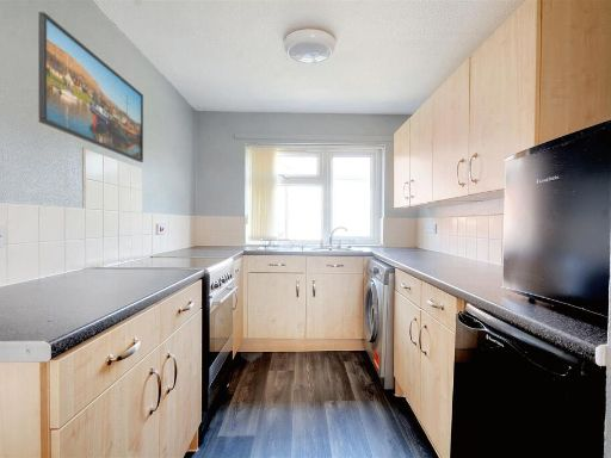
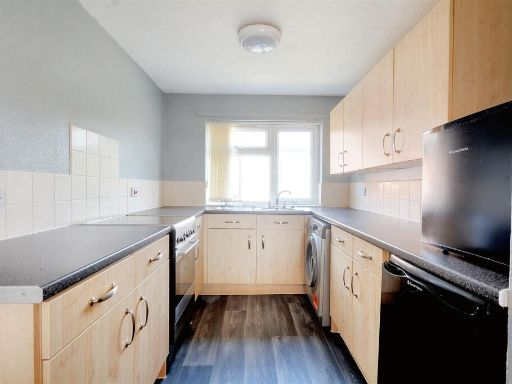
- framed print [37,11,144,163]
